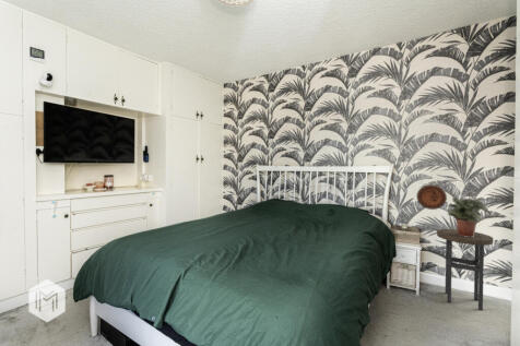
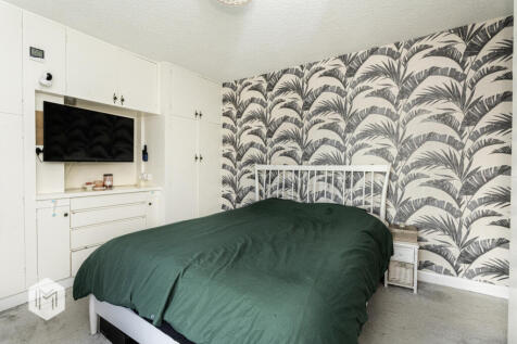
- potted plant [446,195,493,237]
- decorative plate [415,183,448,211]
- side table [436,228,494,311]
